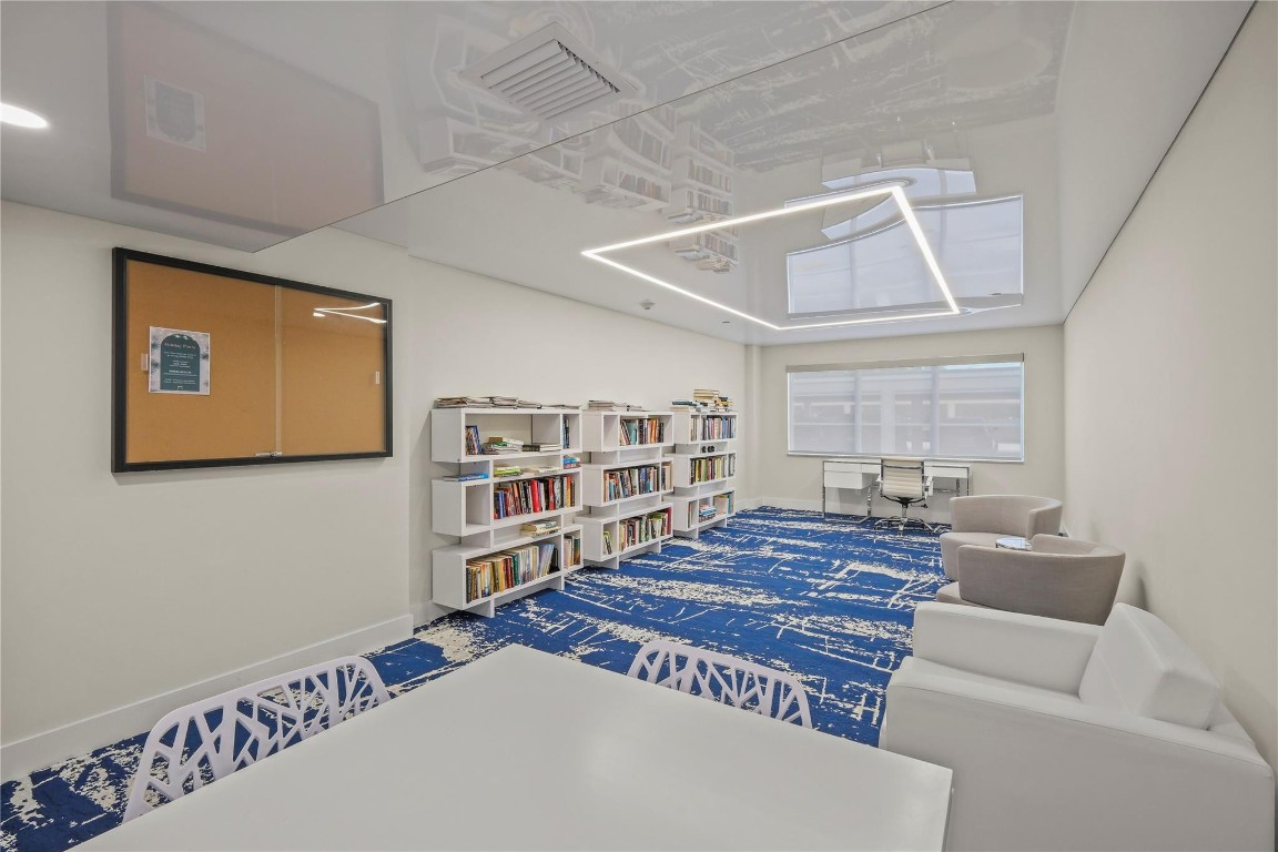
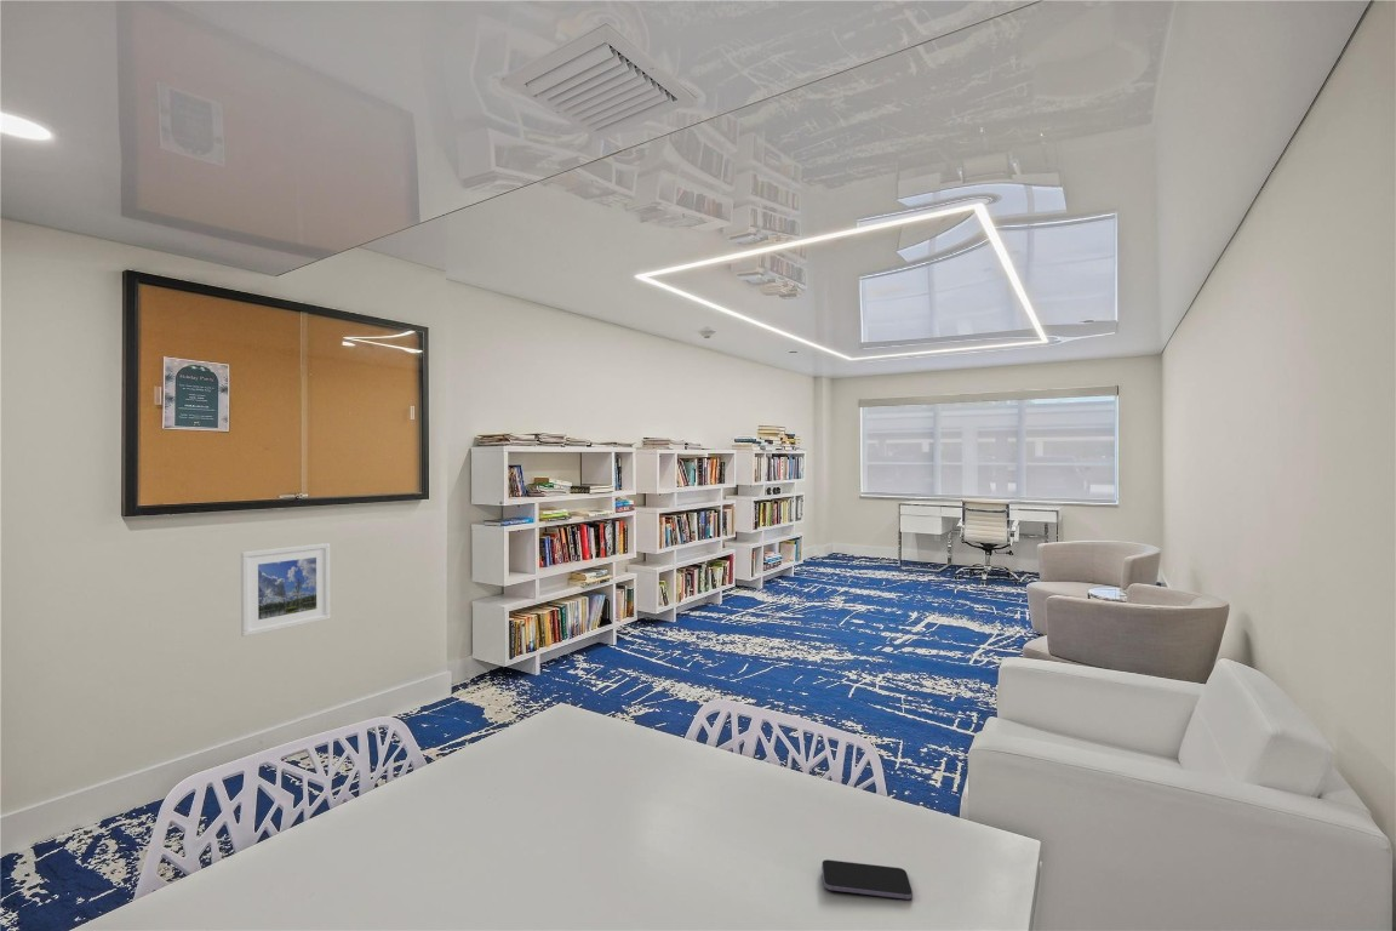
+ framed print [240,542,332,638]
+ smartphone [820,858,914,901]
